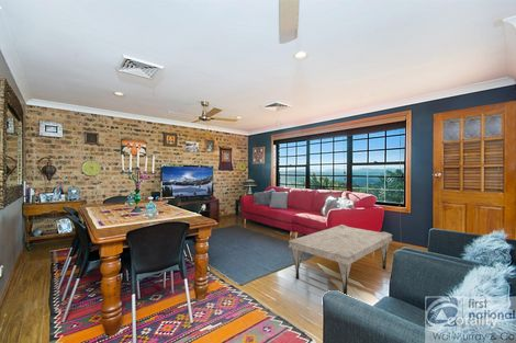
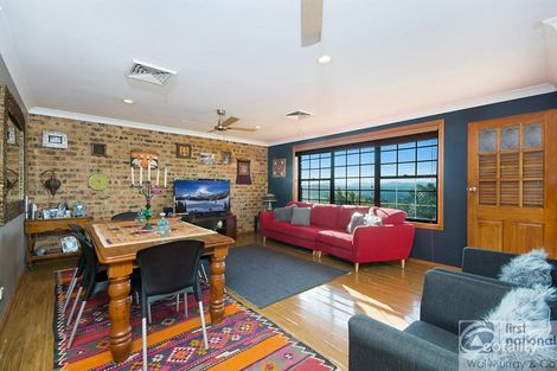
- coffee table [288,224,393,296]
